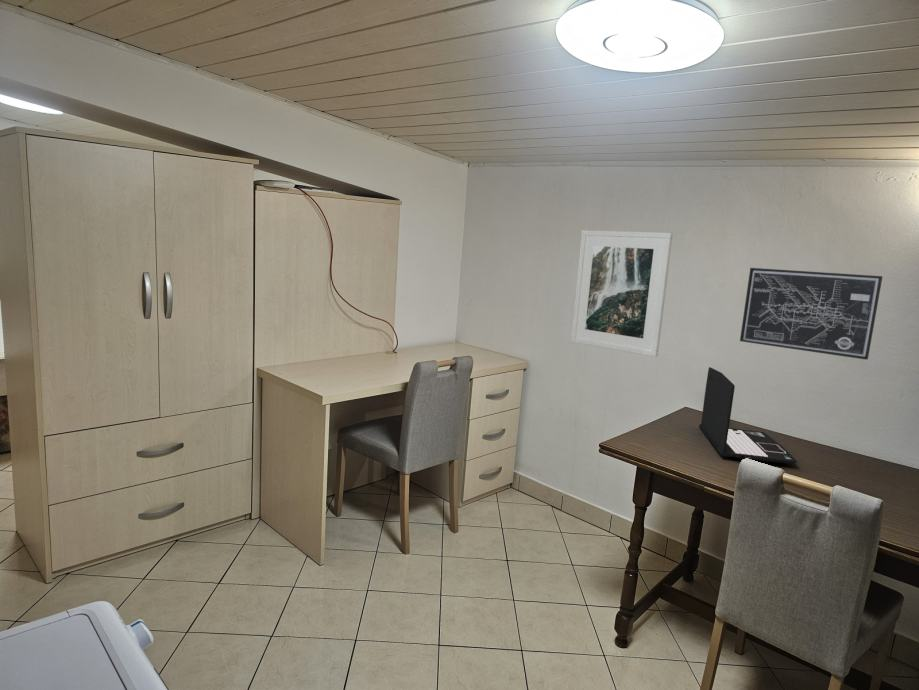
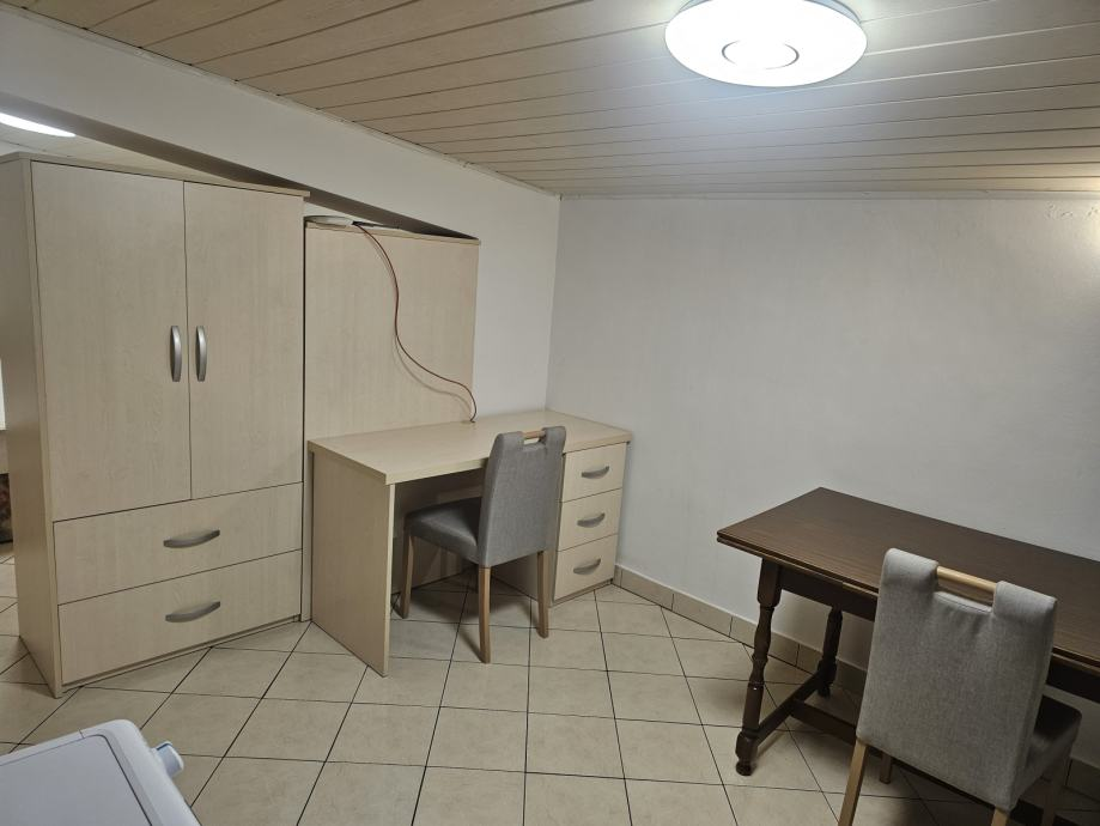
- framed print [570,229,674,358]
- wall art [739,267,884,361]
- laptop [698,366,798,465]
